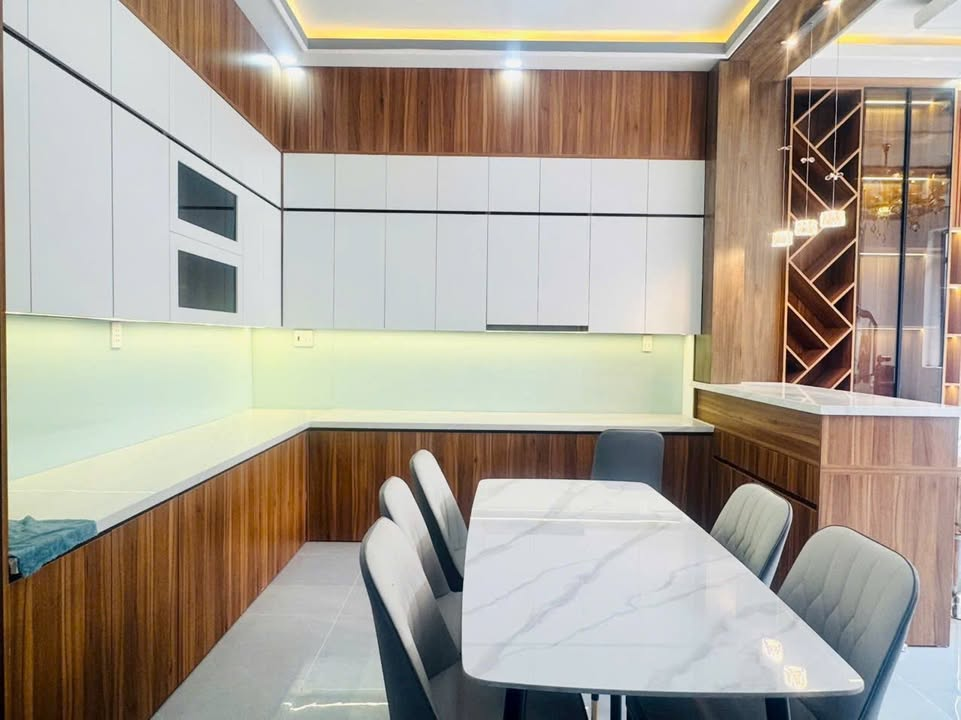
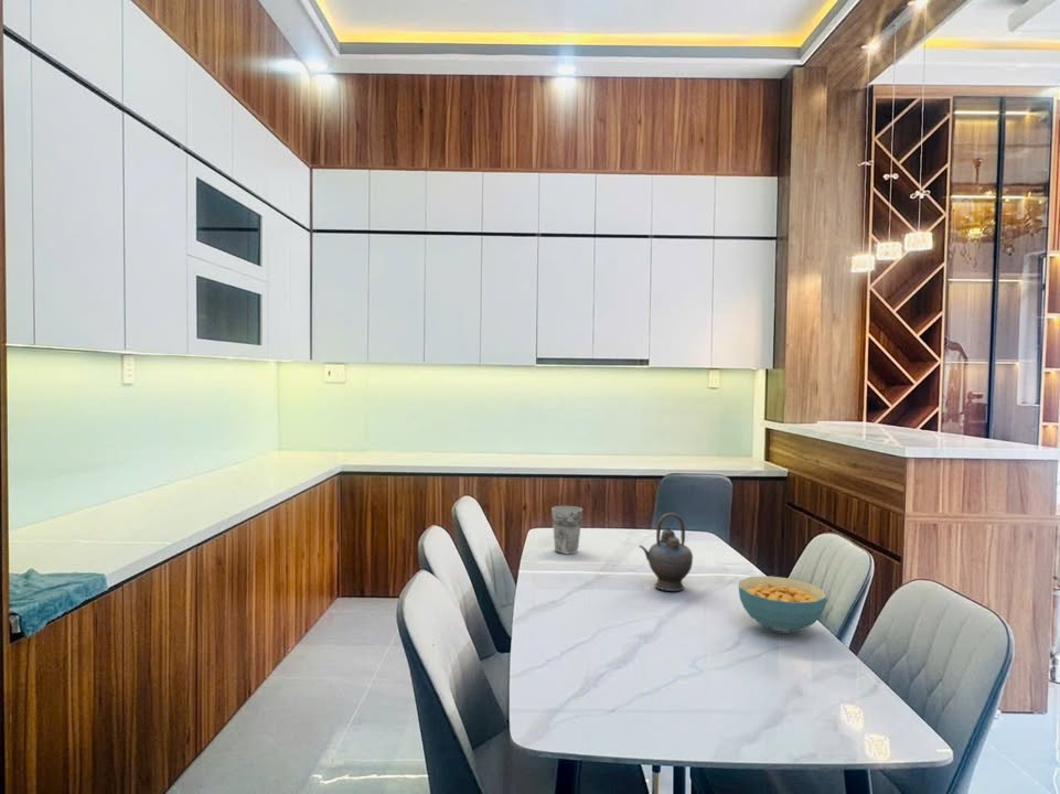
+ cup [550,505,583,555]
+ teapot [638,512,694,592]
+ cereal bowl [738,576,827,635]
